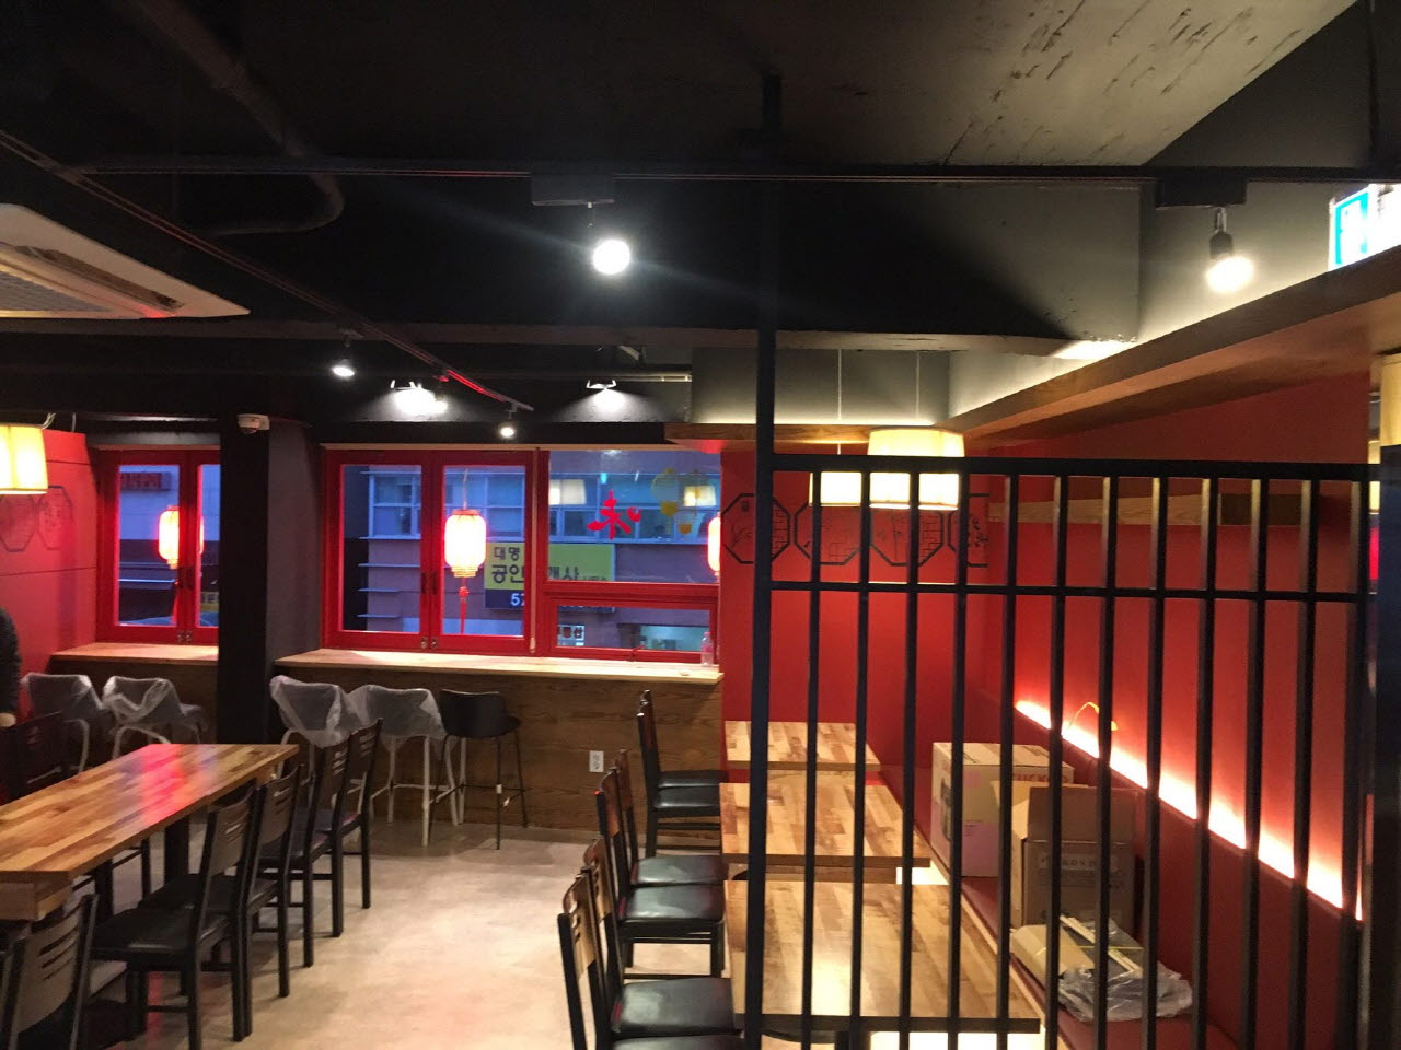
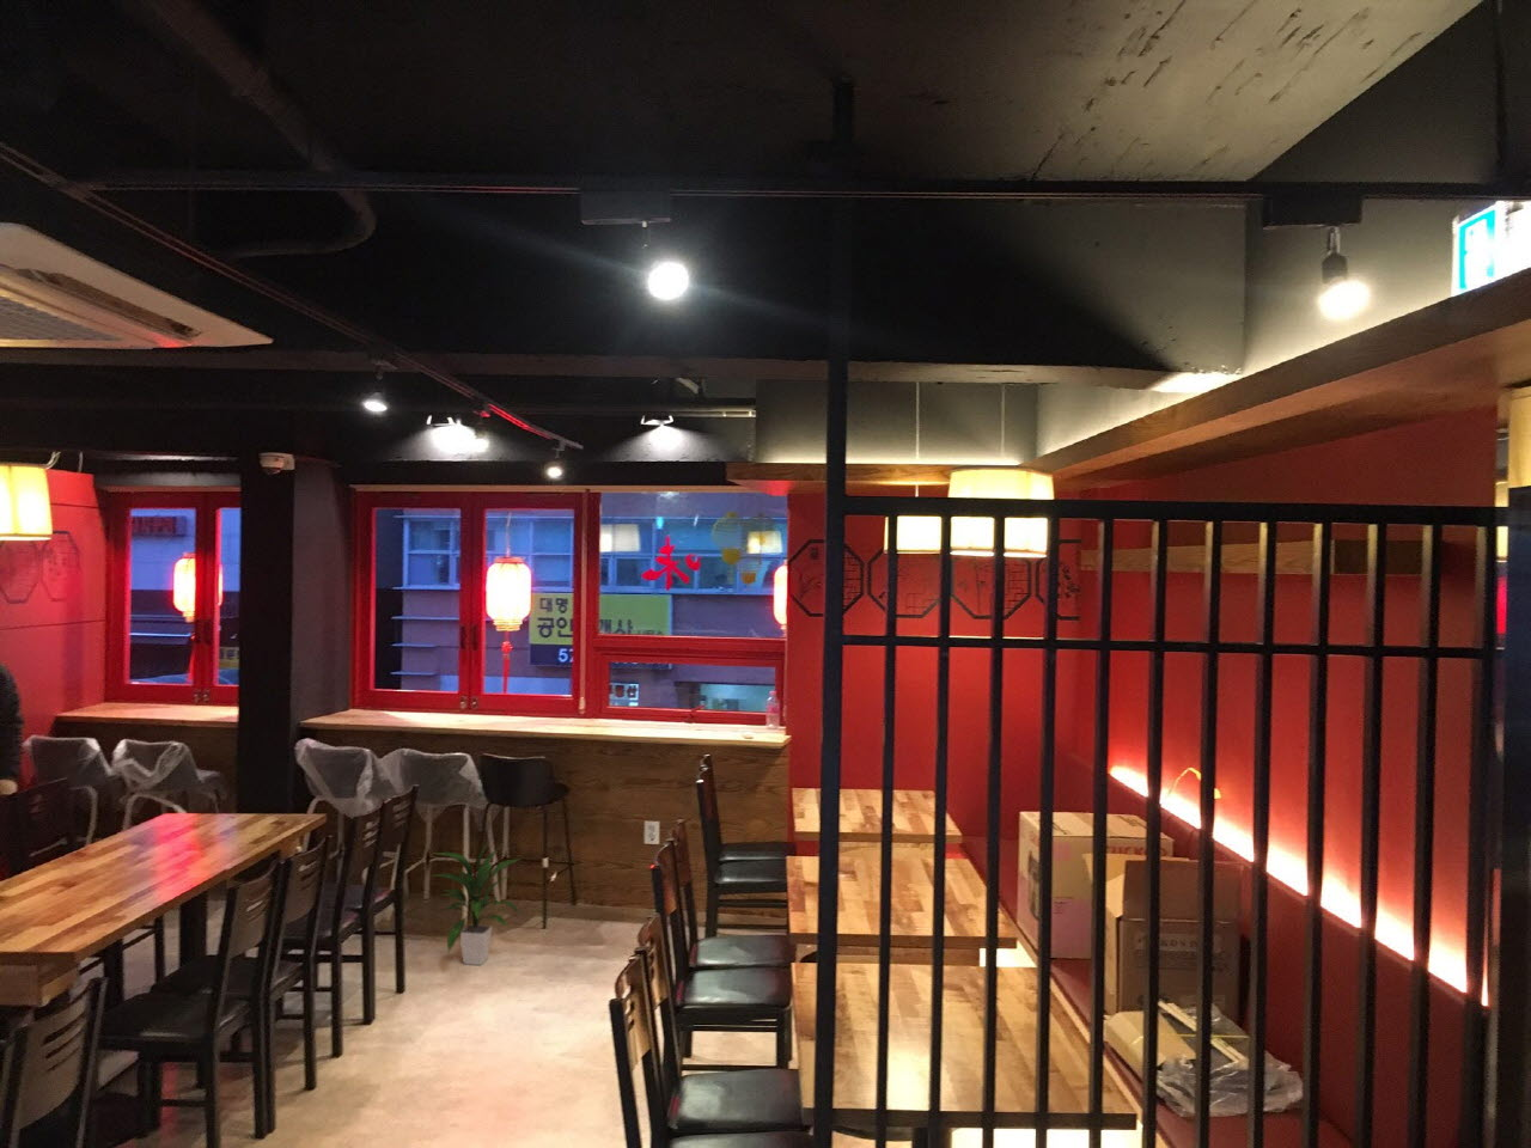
+ indoor plant [430,840,524,966]
